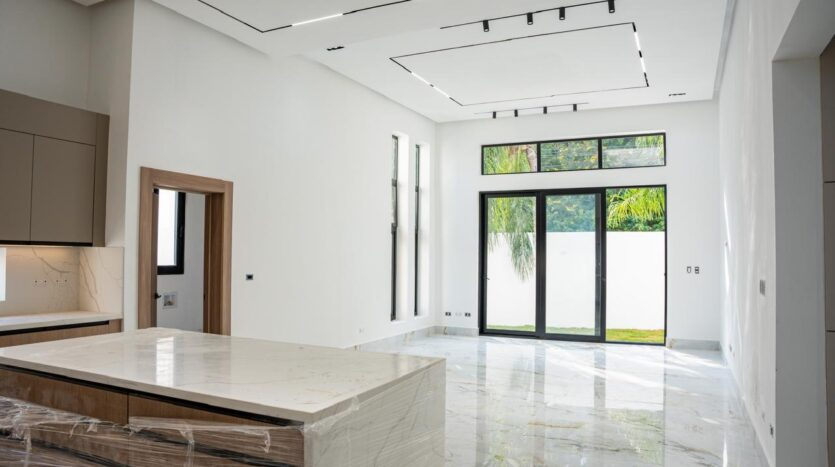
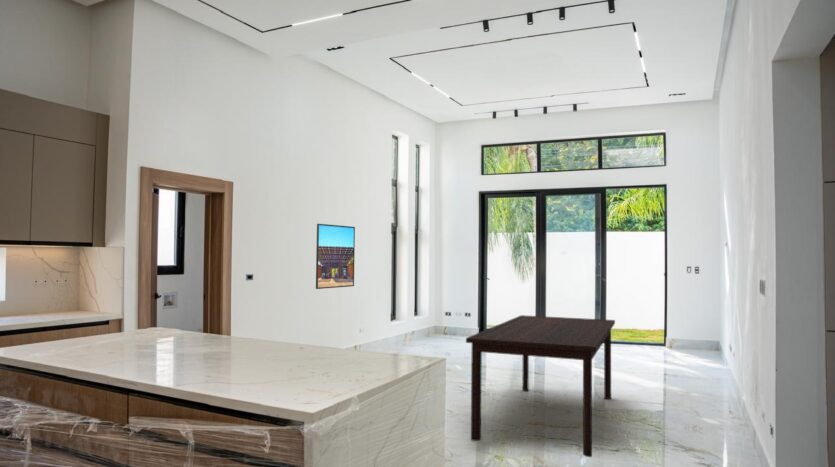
+ dining table [465,314,616,458]
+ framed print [315,223,356,290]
